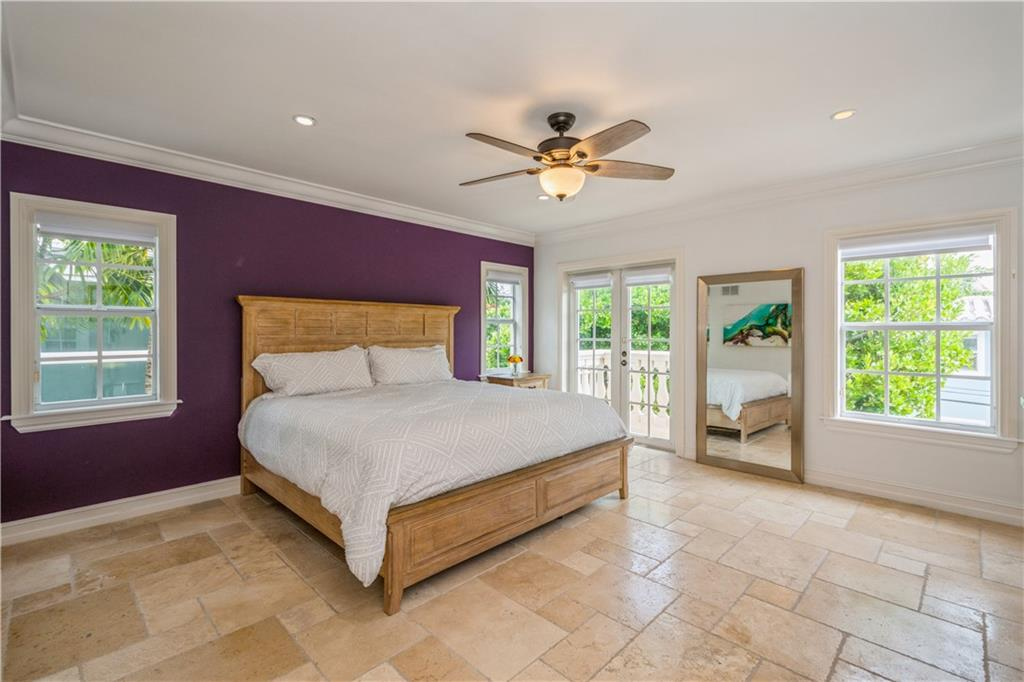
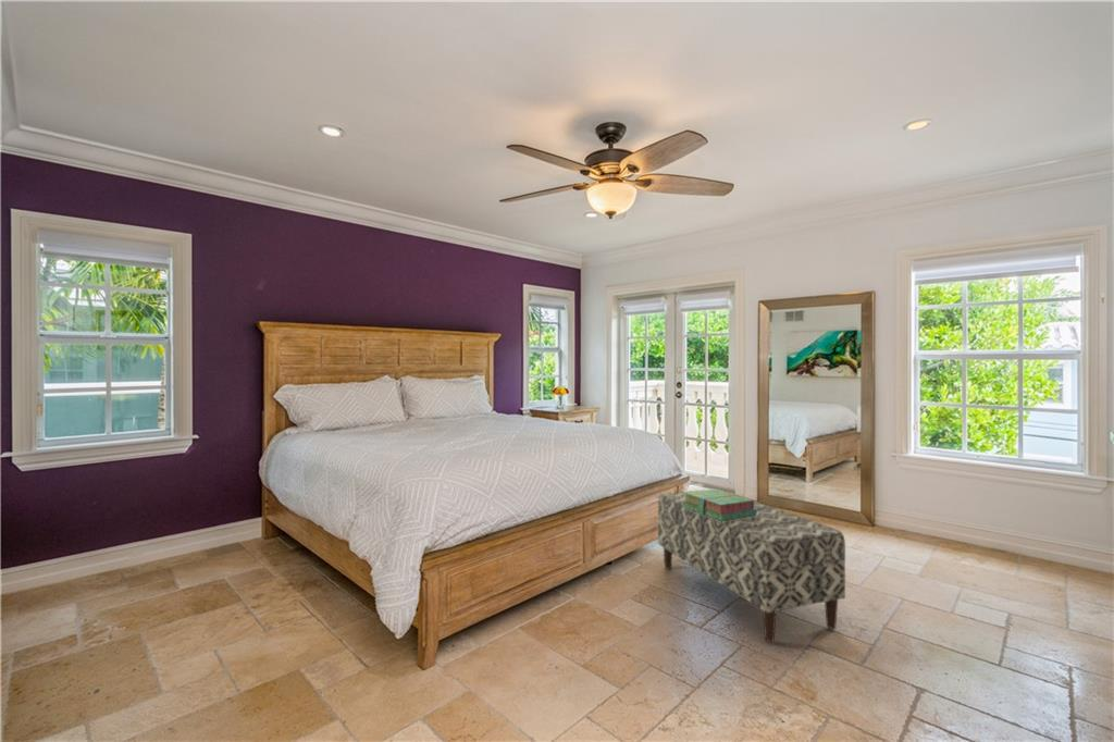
+ bench [657,487,846,643]
+ stack of books [682,487,757,522]
